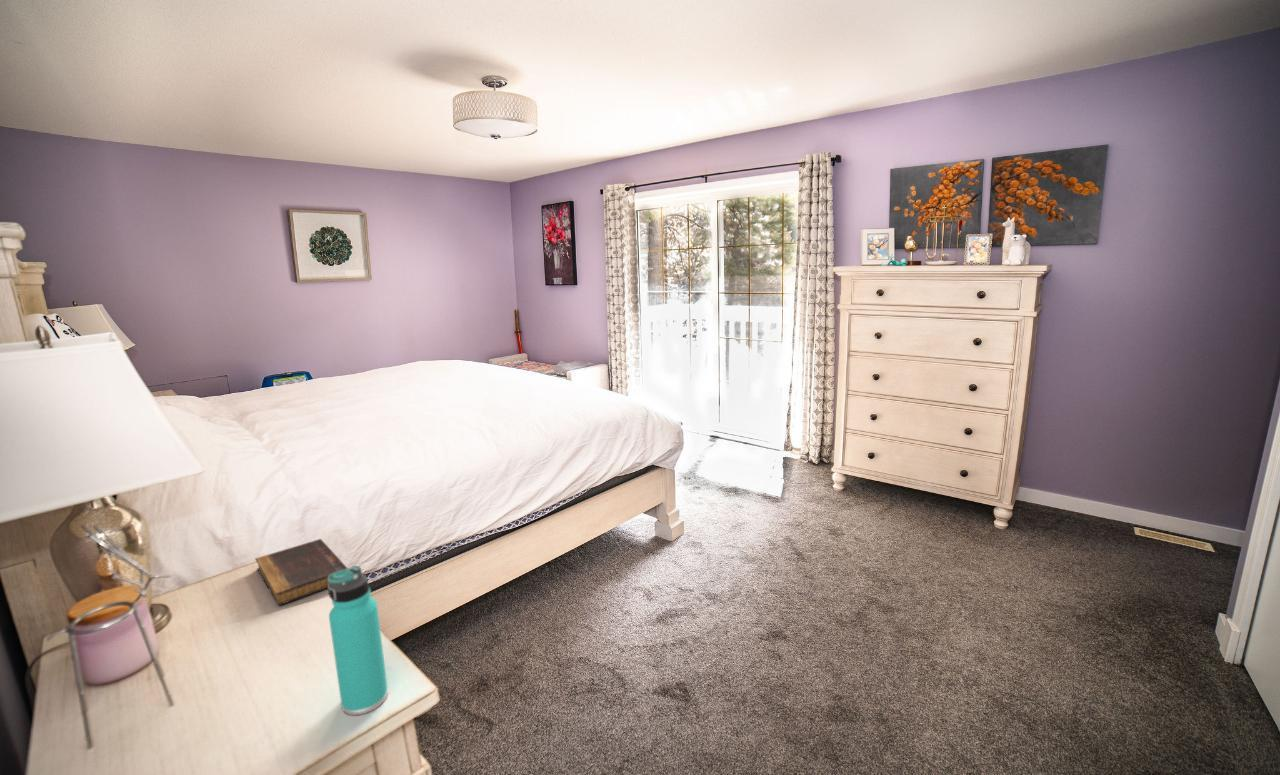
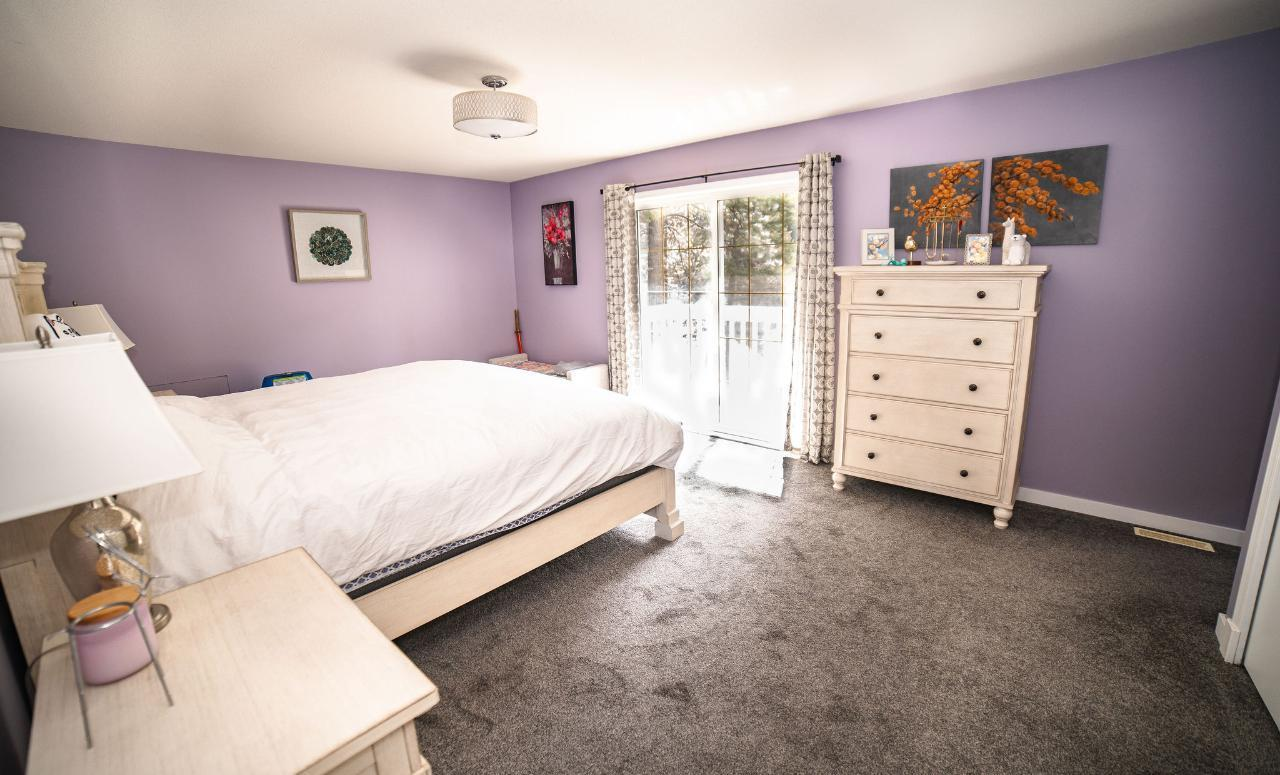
- book [254,538,348,607]
- thermos bottle [327,565,389,716]
